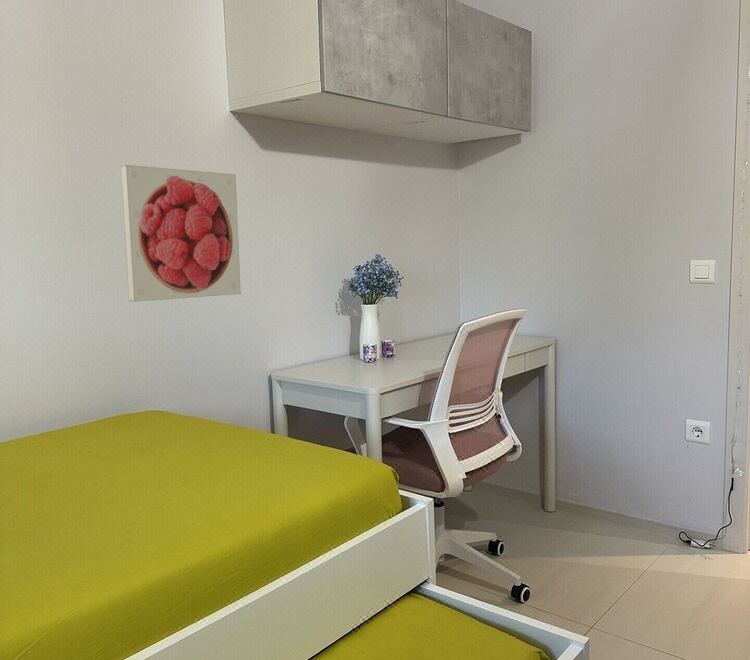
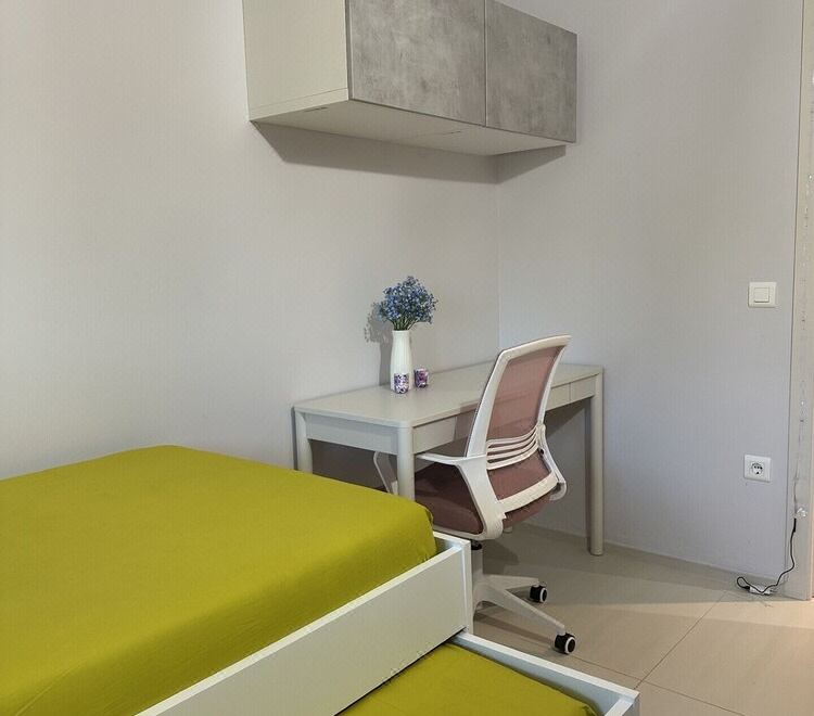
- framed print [120,164,242,303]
